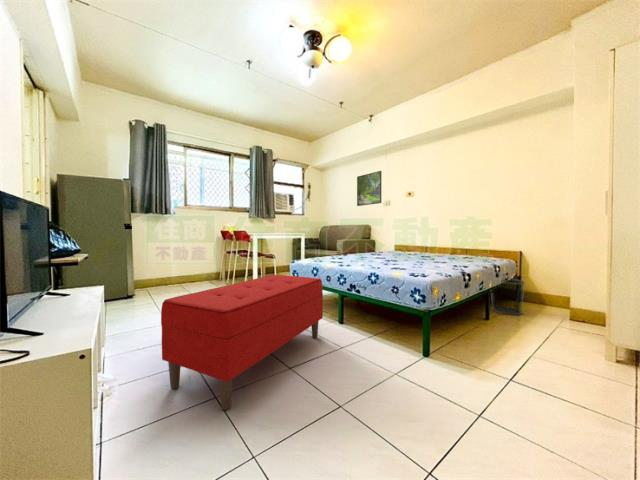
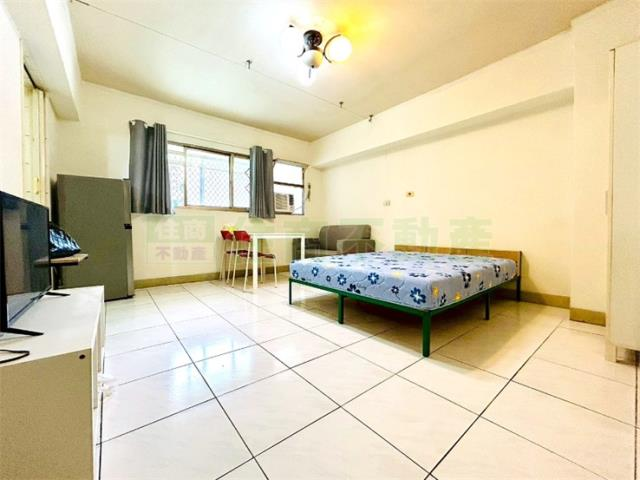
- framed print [356,170,383,207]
- waste bin [490,278,526,316]
- bench [160,274,324,411]
